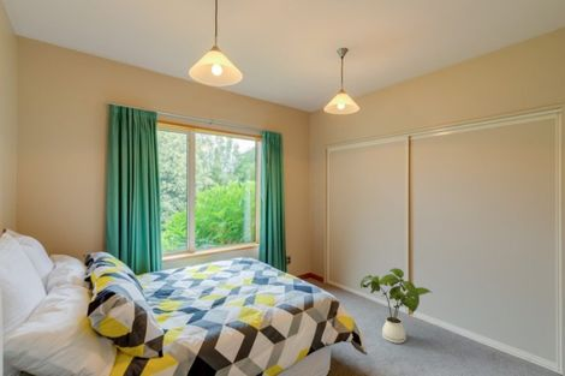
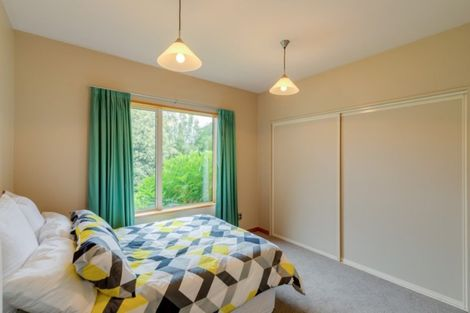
- house plant [359,267,433,345]
